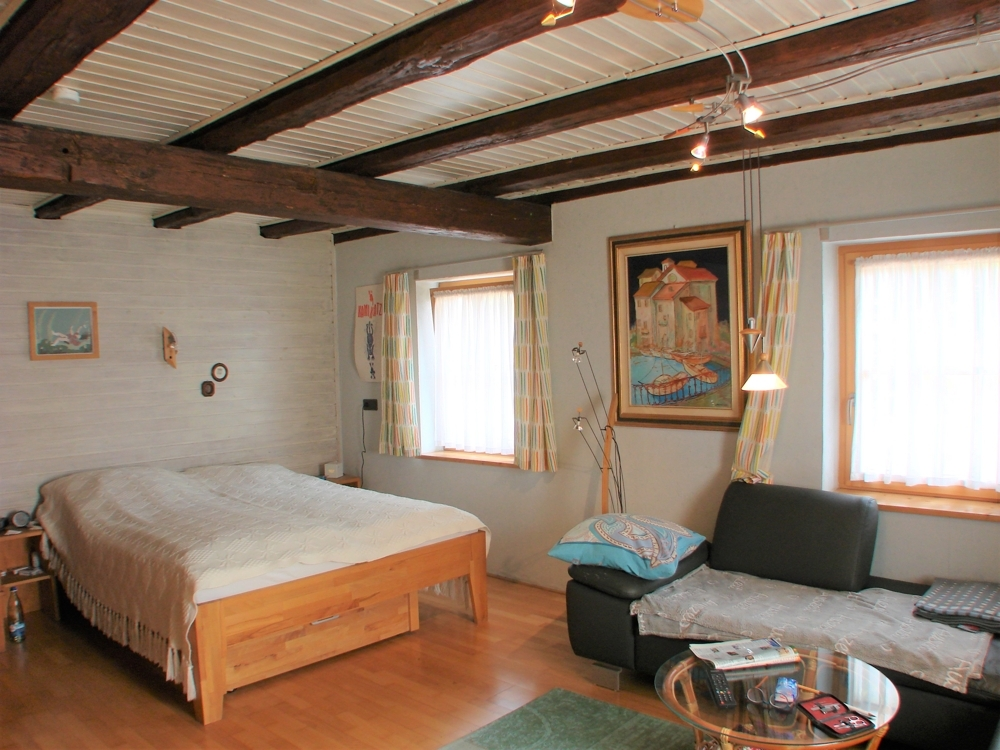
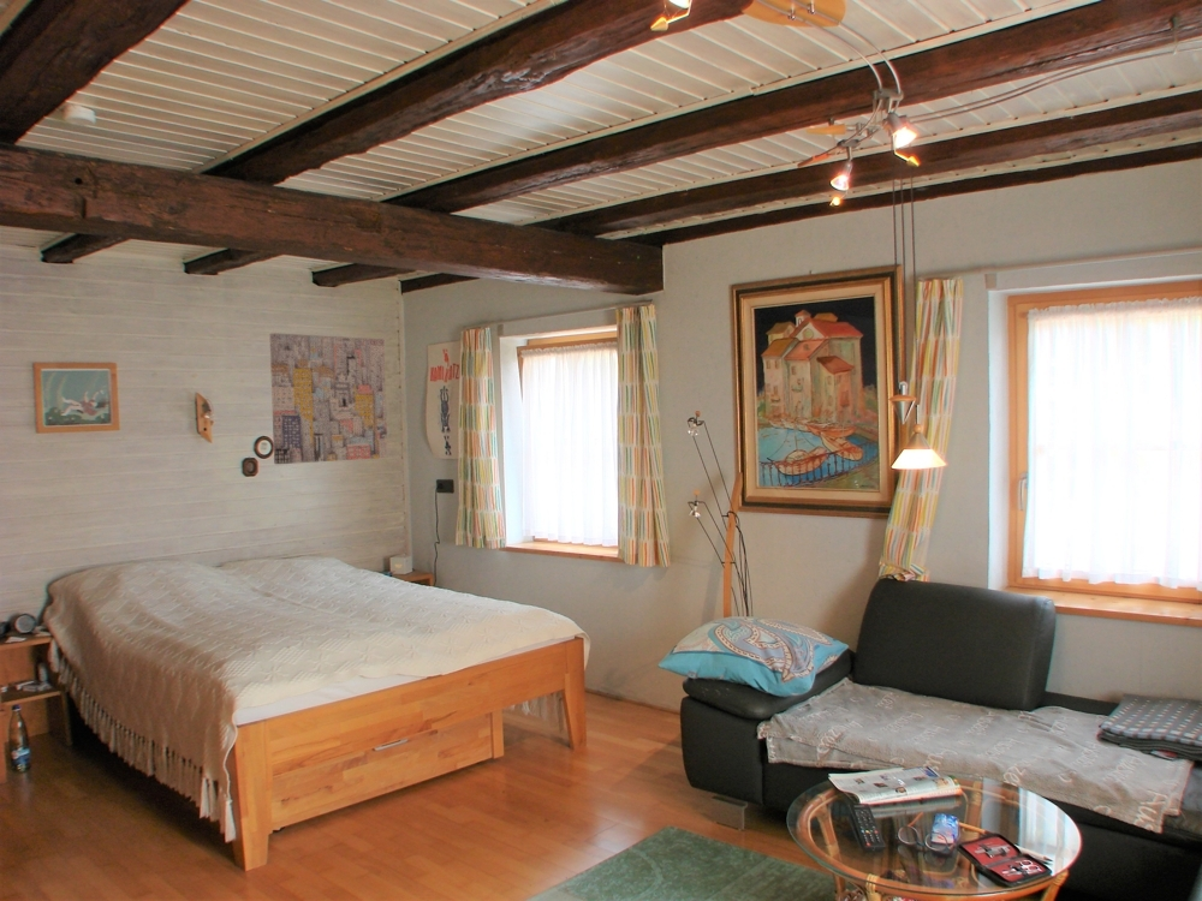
+ wall art [268,332,388,465]
